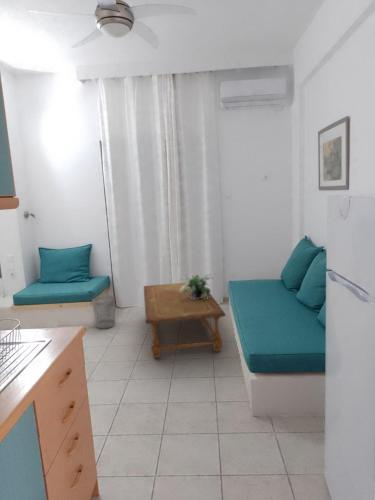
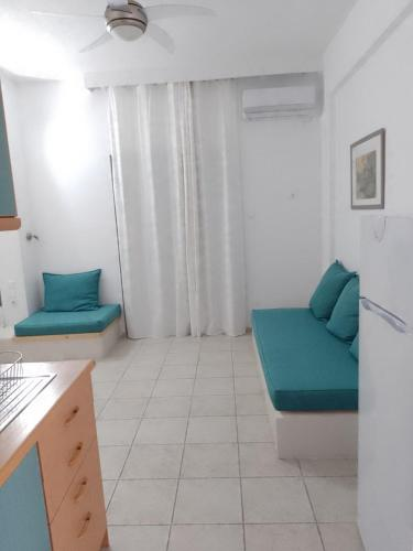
- wastebasket [91,295,116,330]
- potted plant [179,274,215,299]
- coffee table [143,282,227,359]
